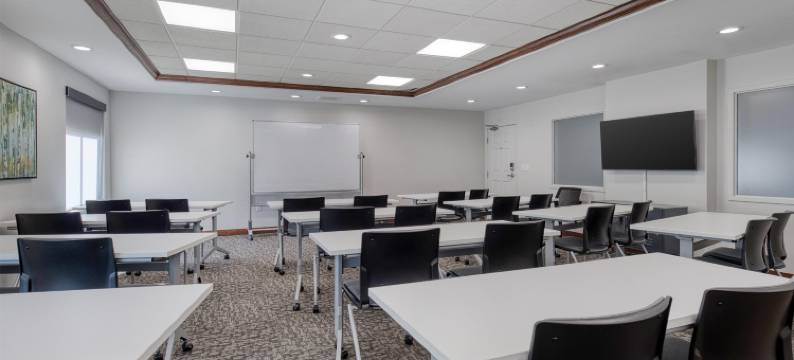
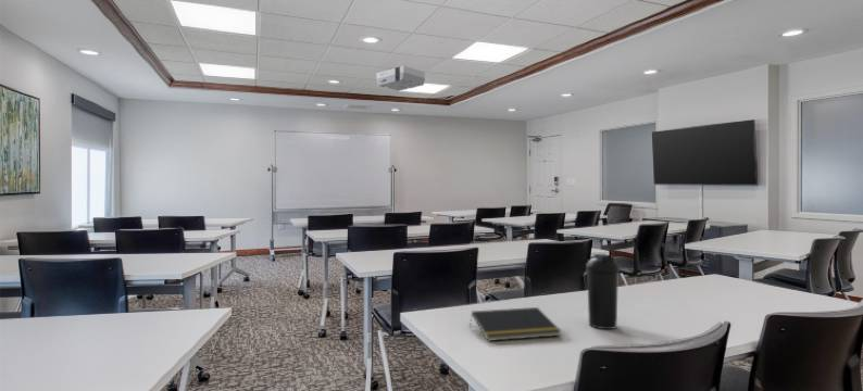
+ water bottle [585,253,621,330]
+ notepad [468,306,562,342]
+ projector [375,64,426,92]
